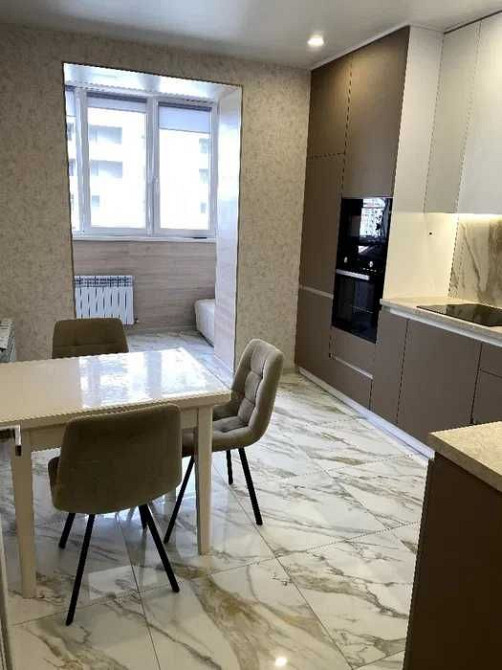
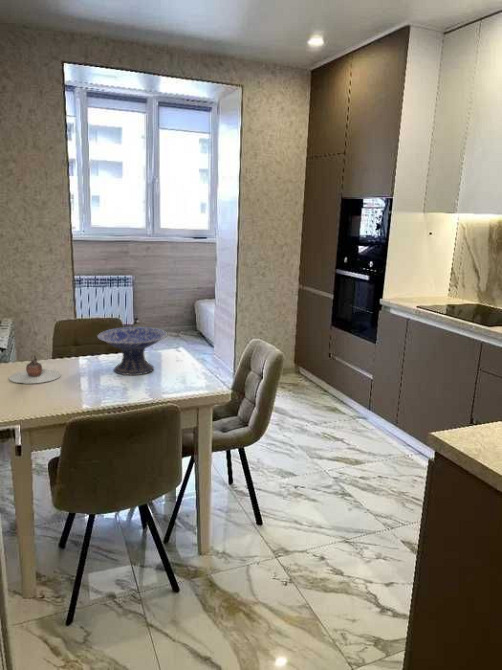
+ decorative bowl [96,326,168,376]
+ teapot [8,354,62,384]
